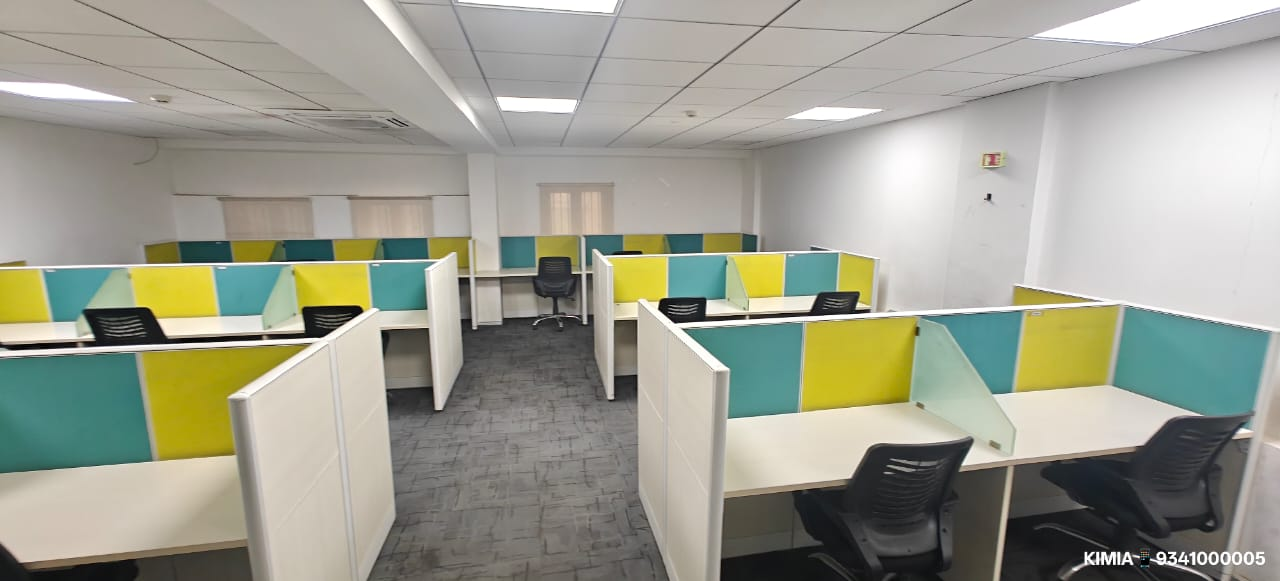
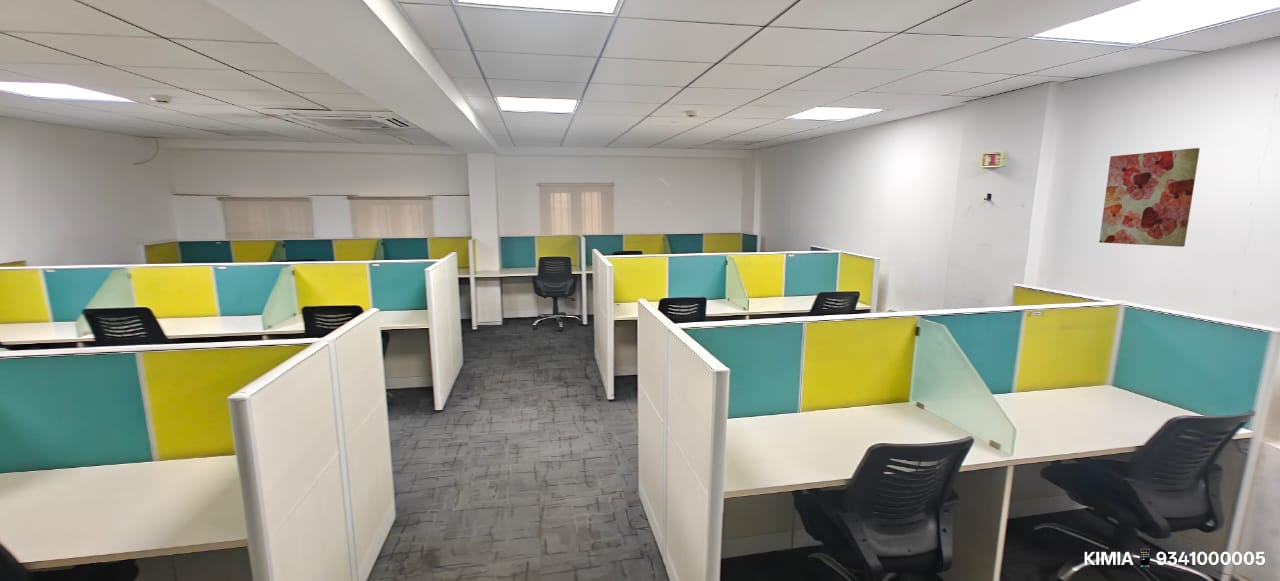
+ wall art [1098,147,1201,248]
